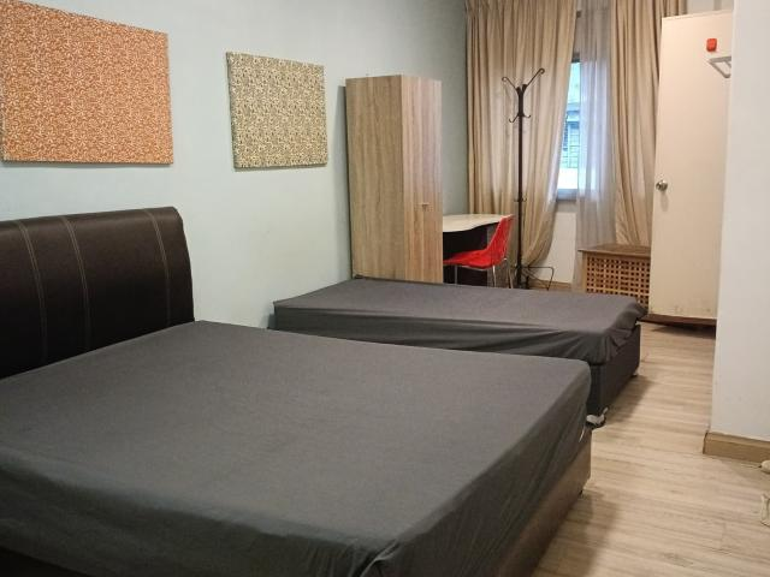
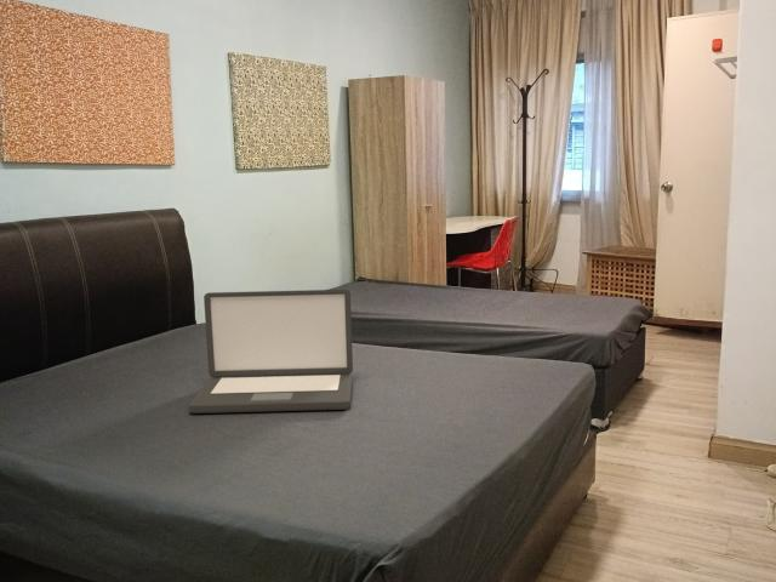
+ laptop [188,289,354,415]
